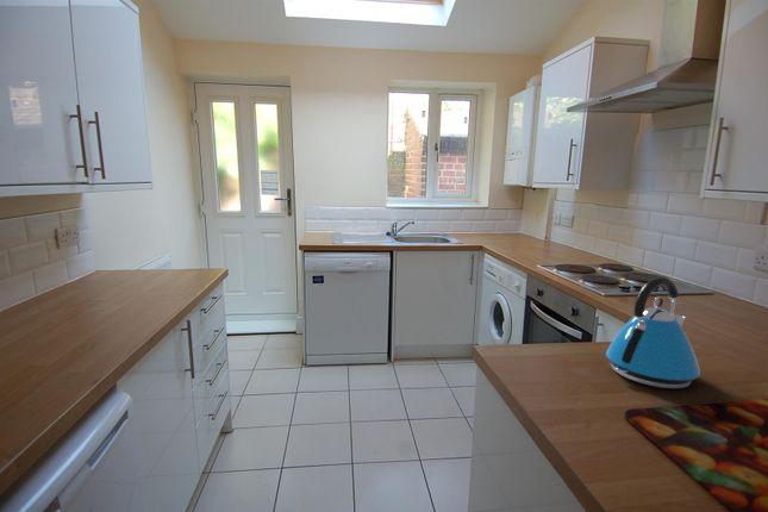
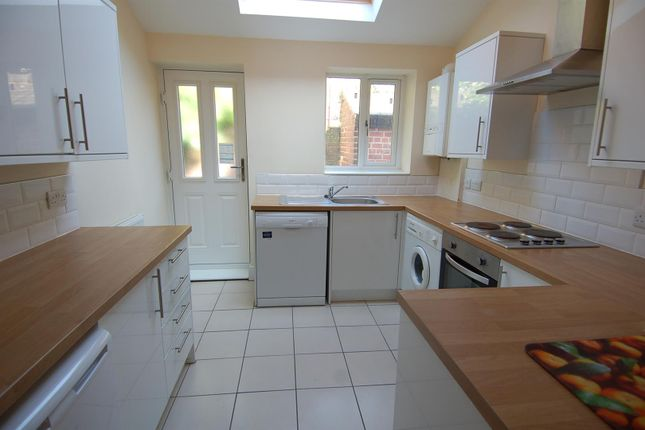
- kettle [605,276,701,389]
